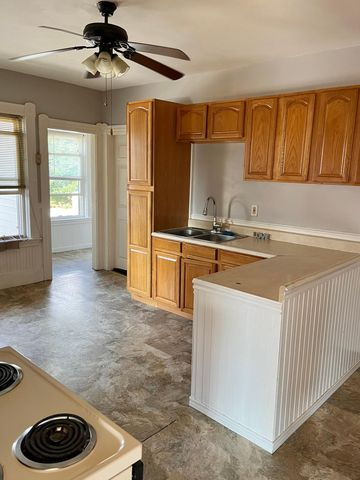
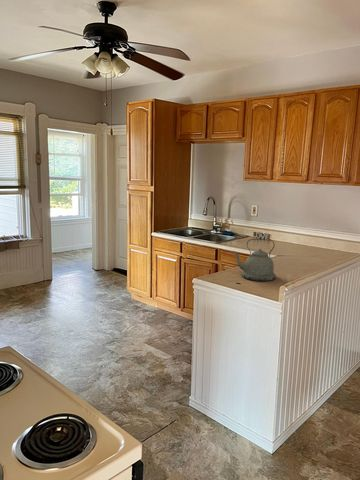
+ kettle [231,238,277,282]
